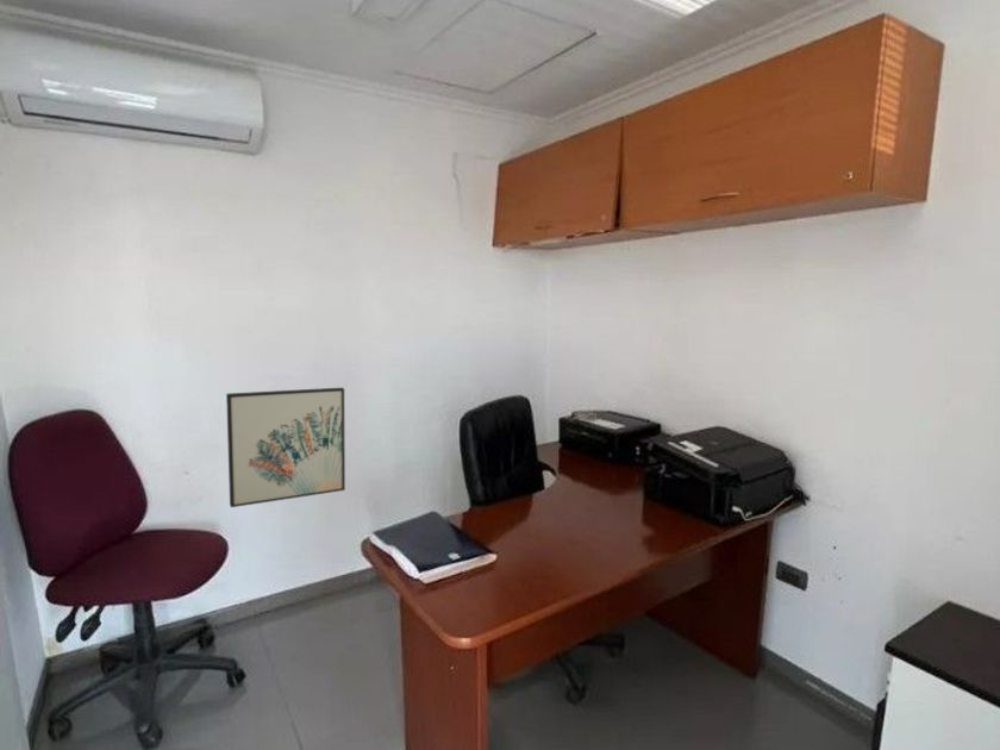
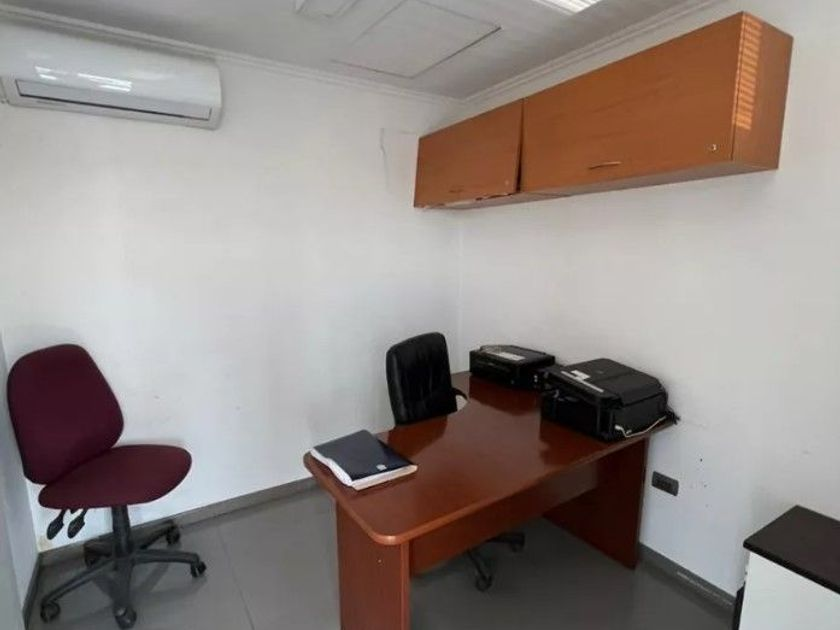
- wall art [225,387,346,508]
